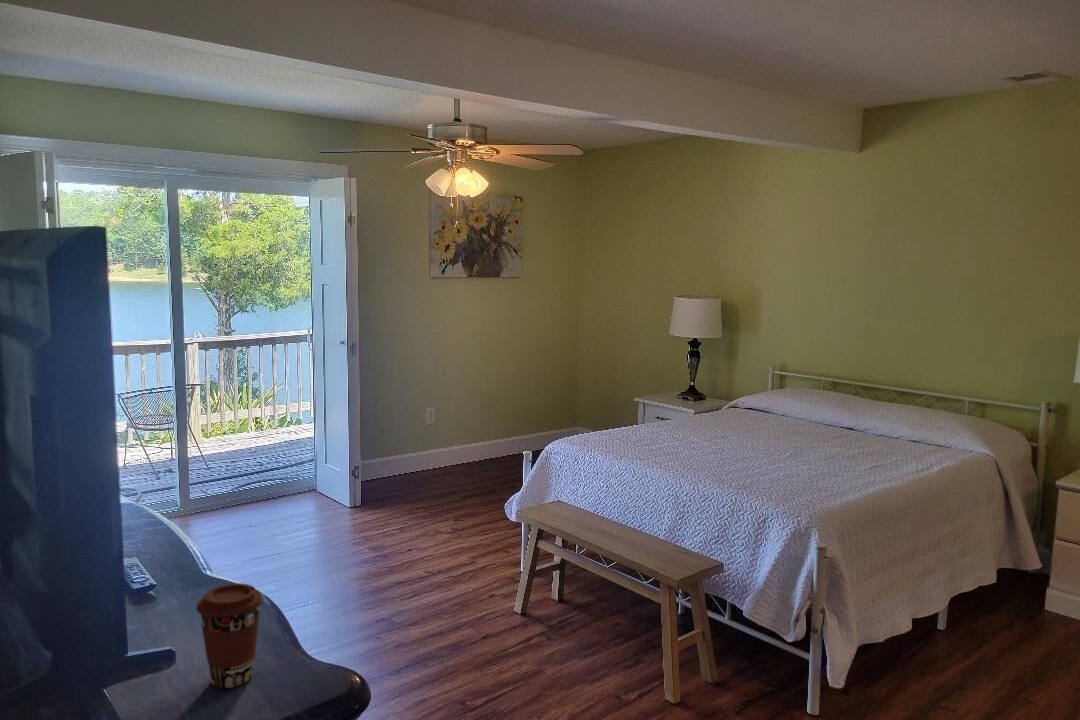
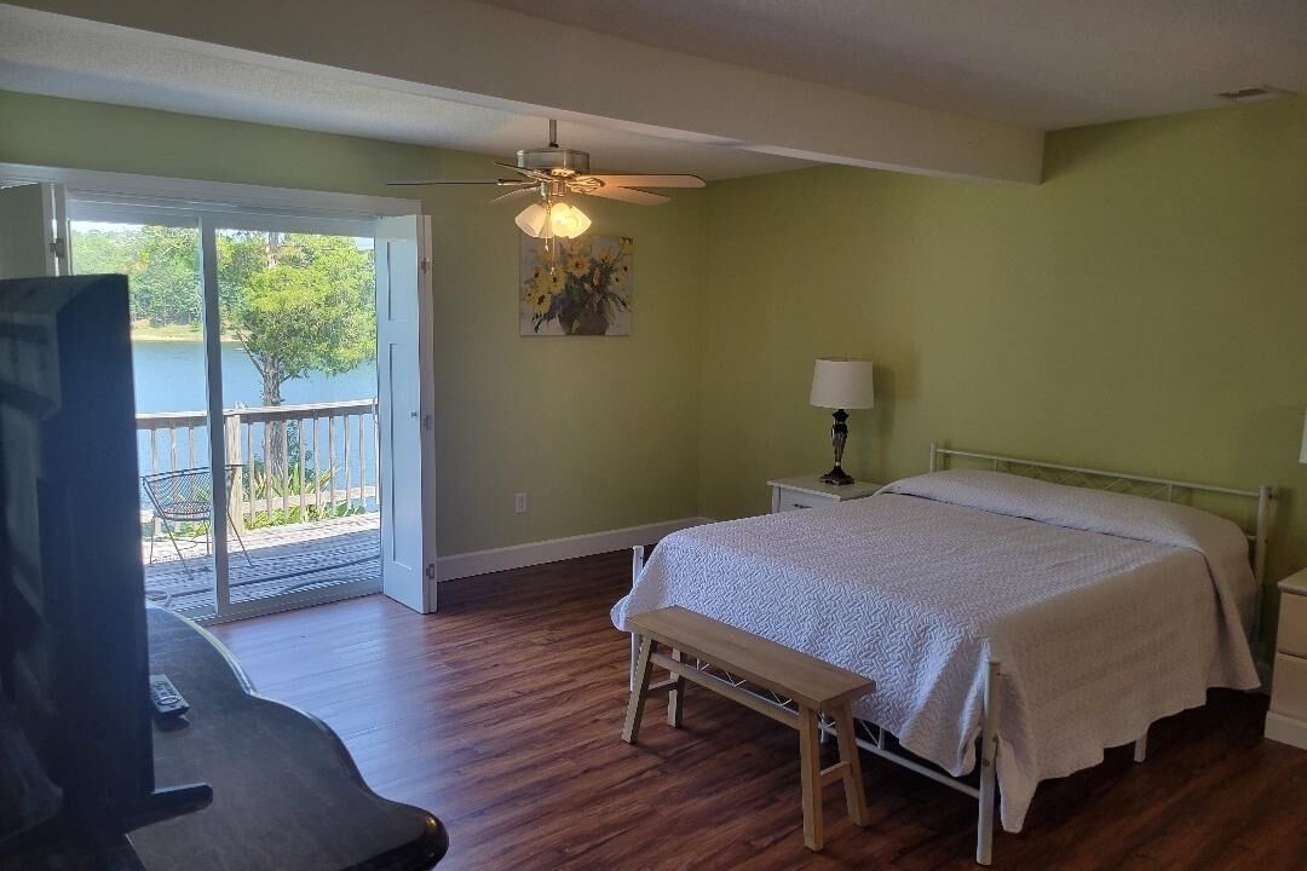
- coffee cup [195,582,265,689]
